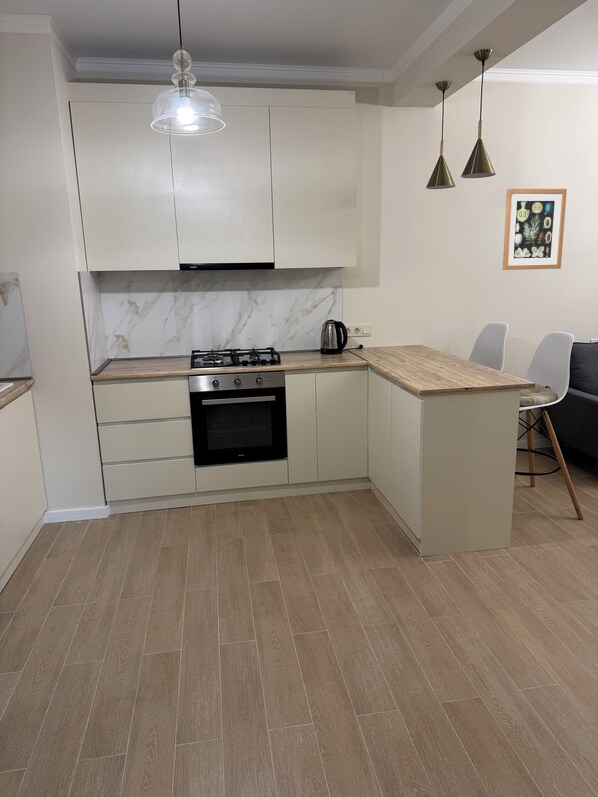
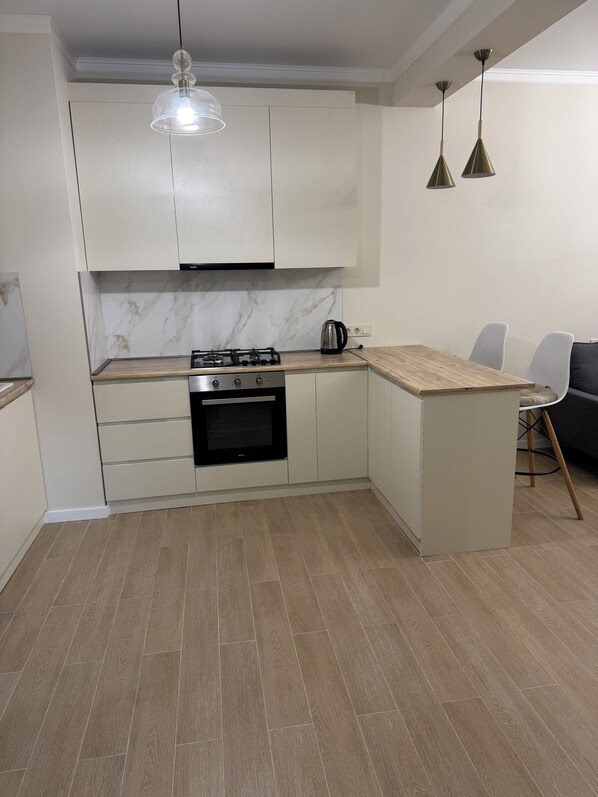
- wall art [502,188,568,271]
